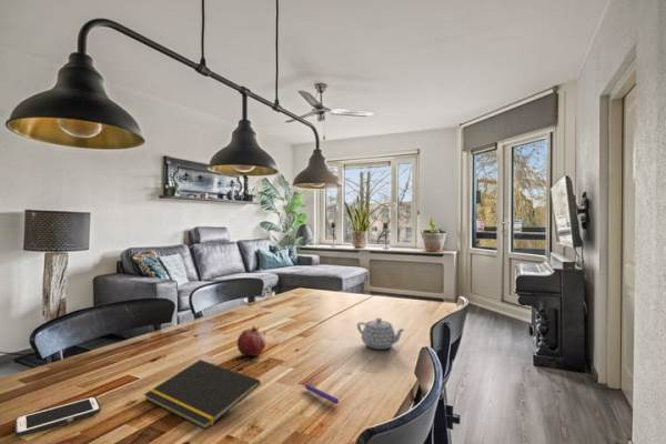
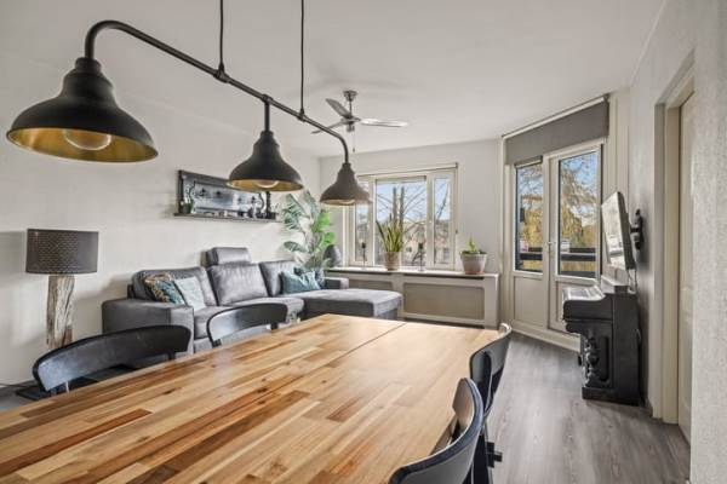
- teapot [356,316,406,351]
- fruit [236,324,266,357]
- cell phone [13,395,102,437]
- pen [303,383,341,405]
- notepad [143,359,262,431]
